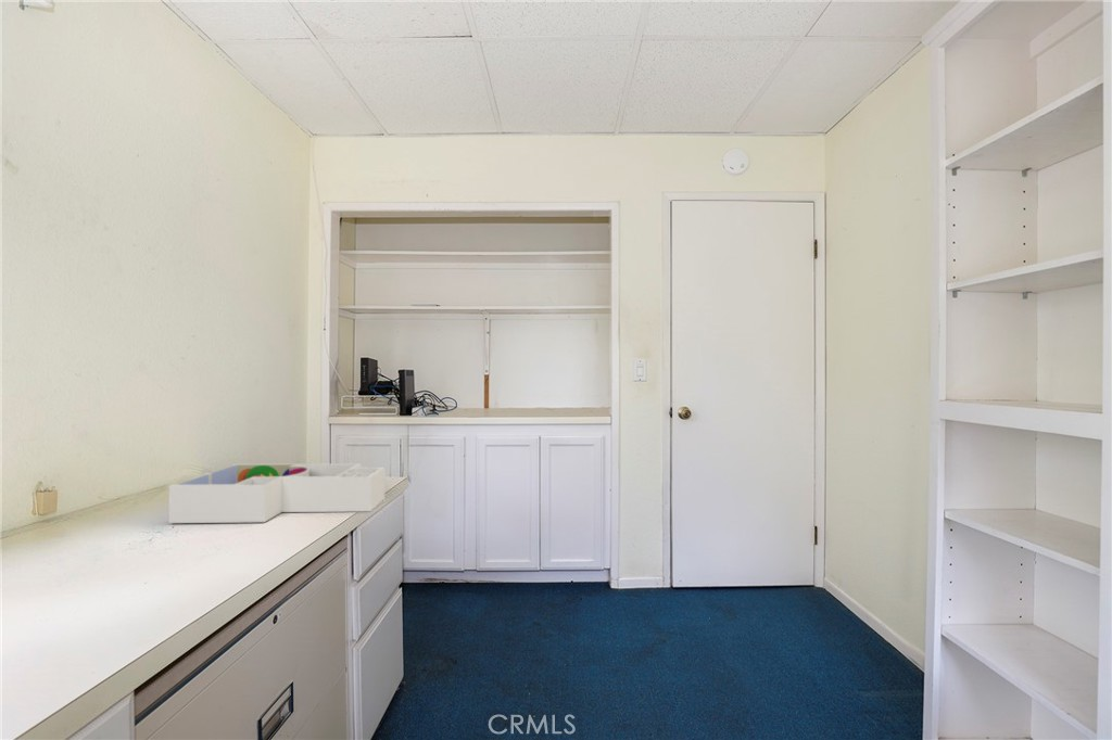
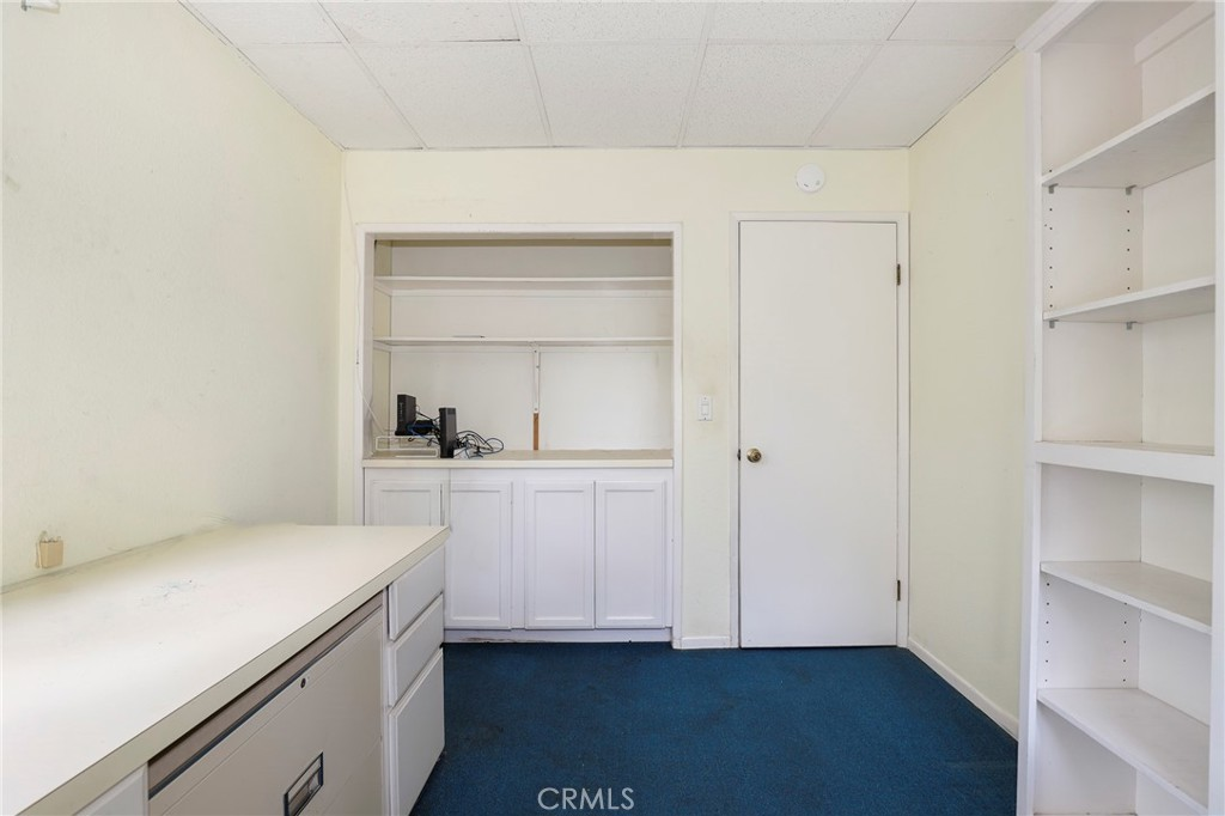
- desk organizer [168,462,386,524]
